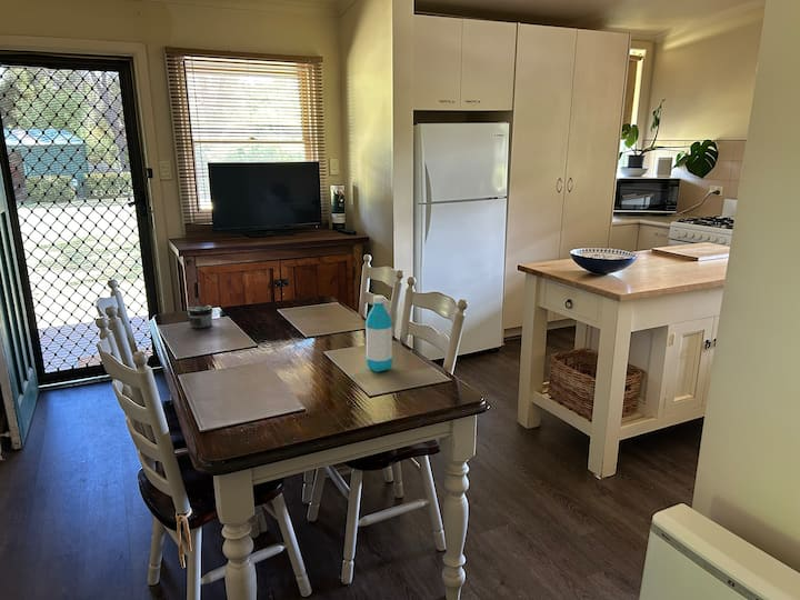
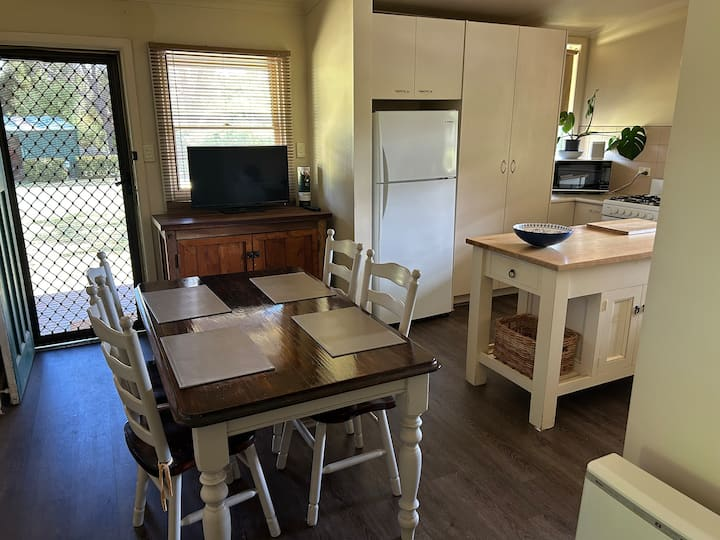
- jar [187,303,214,329]
- water bottle [364,294,393,373]
